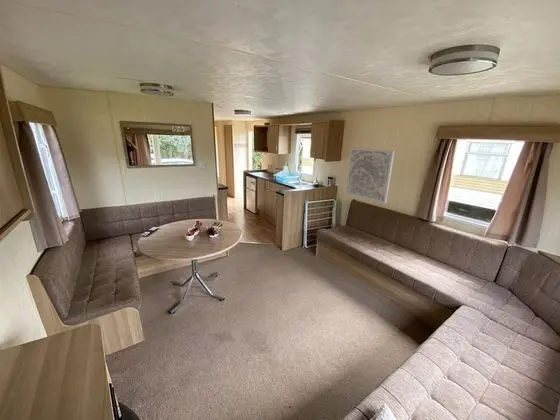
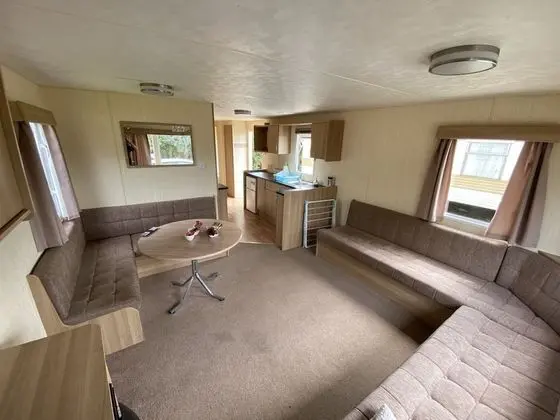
- wall art [345,147,396,205]
